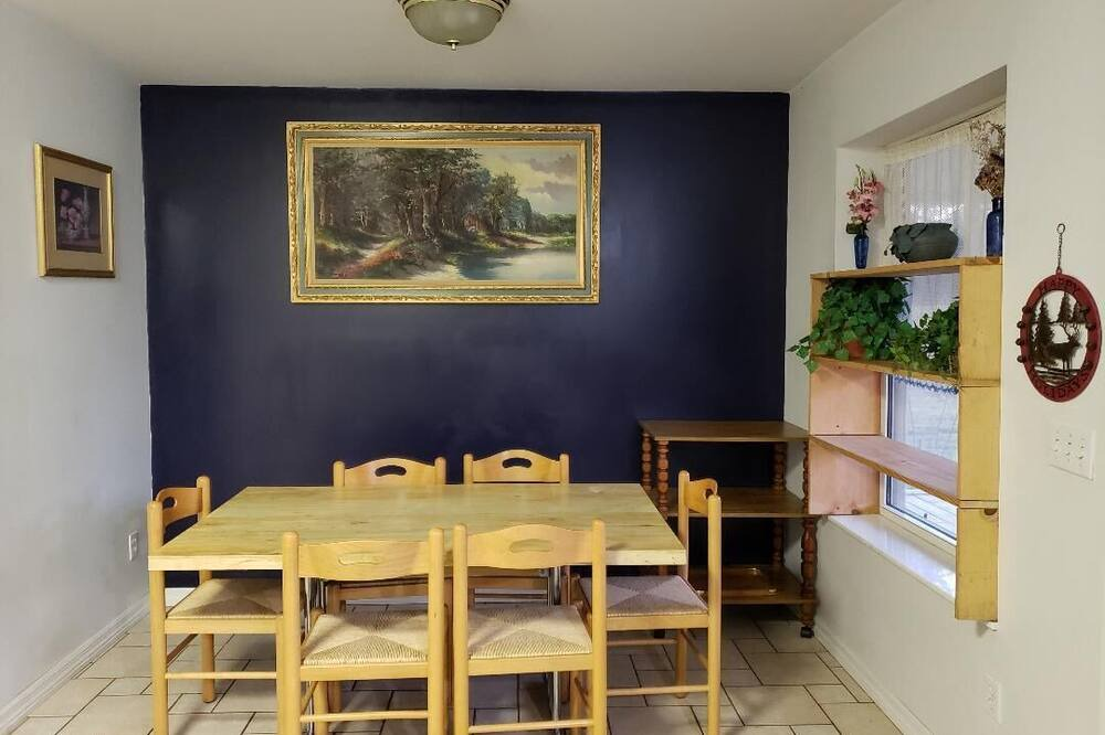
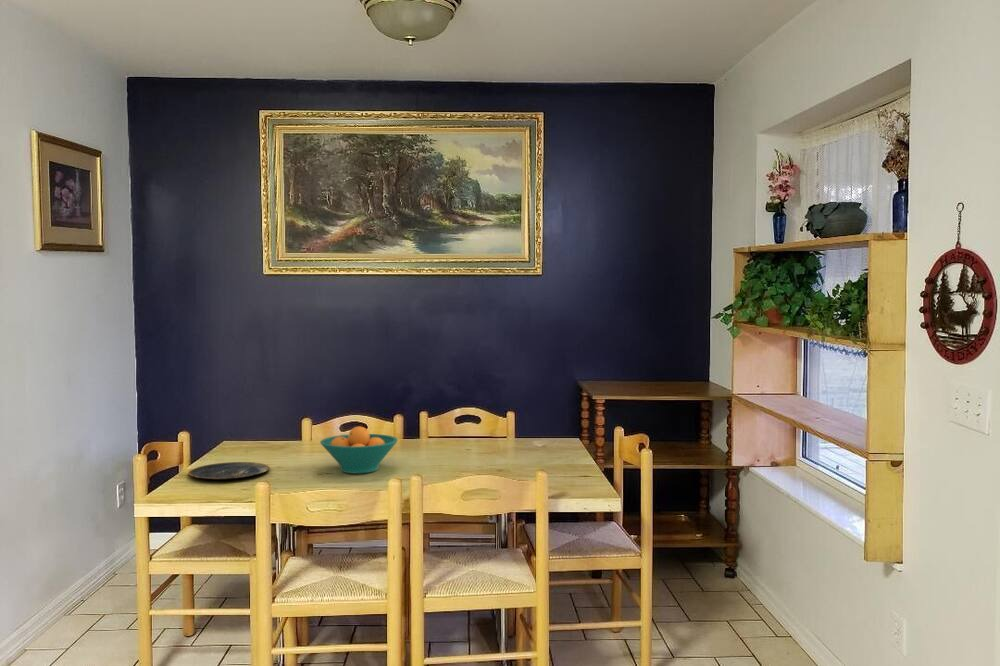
+ fruit bowl [319,425,399,475]
+ plate [187,461,271,481]
